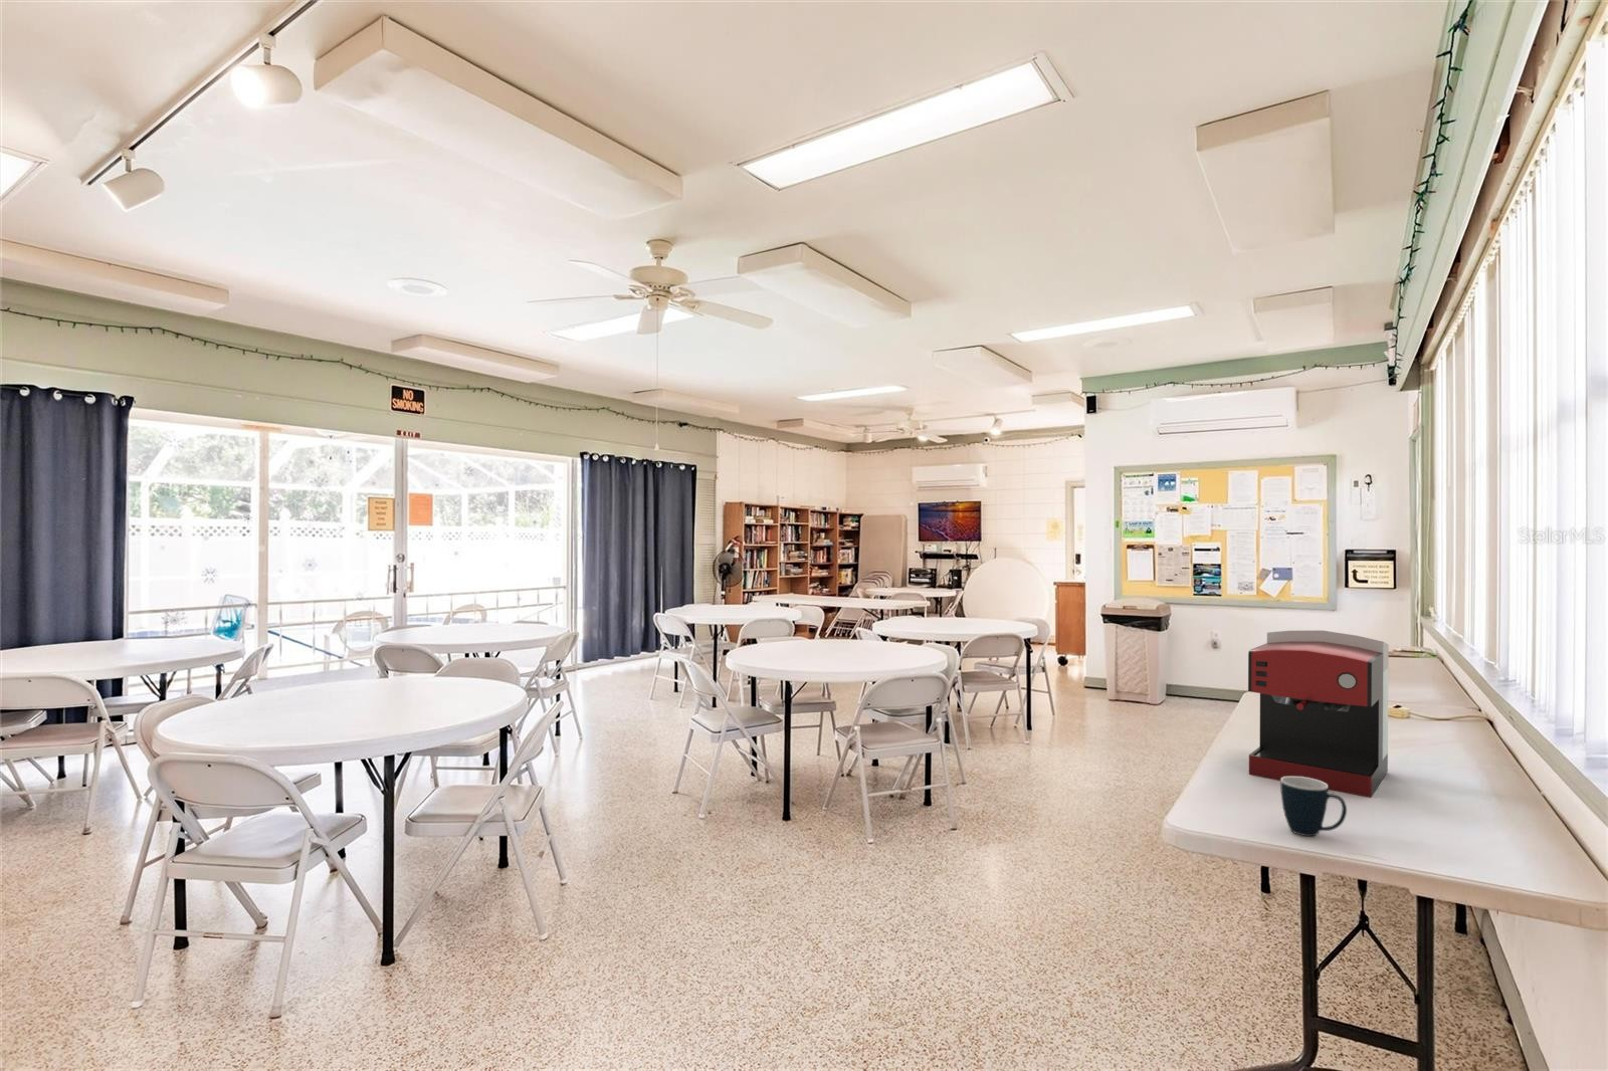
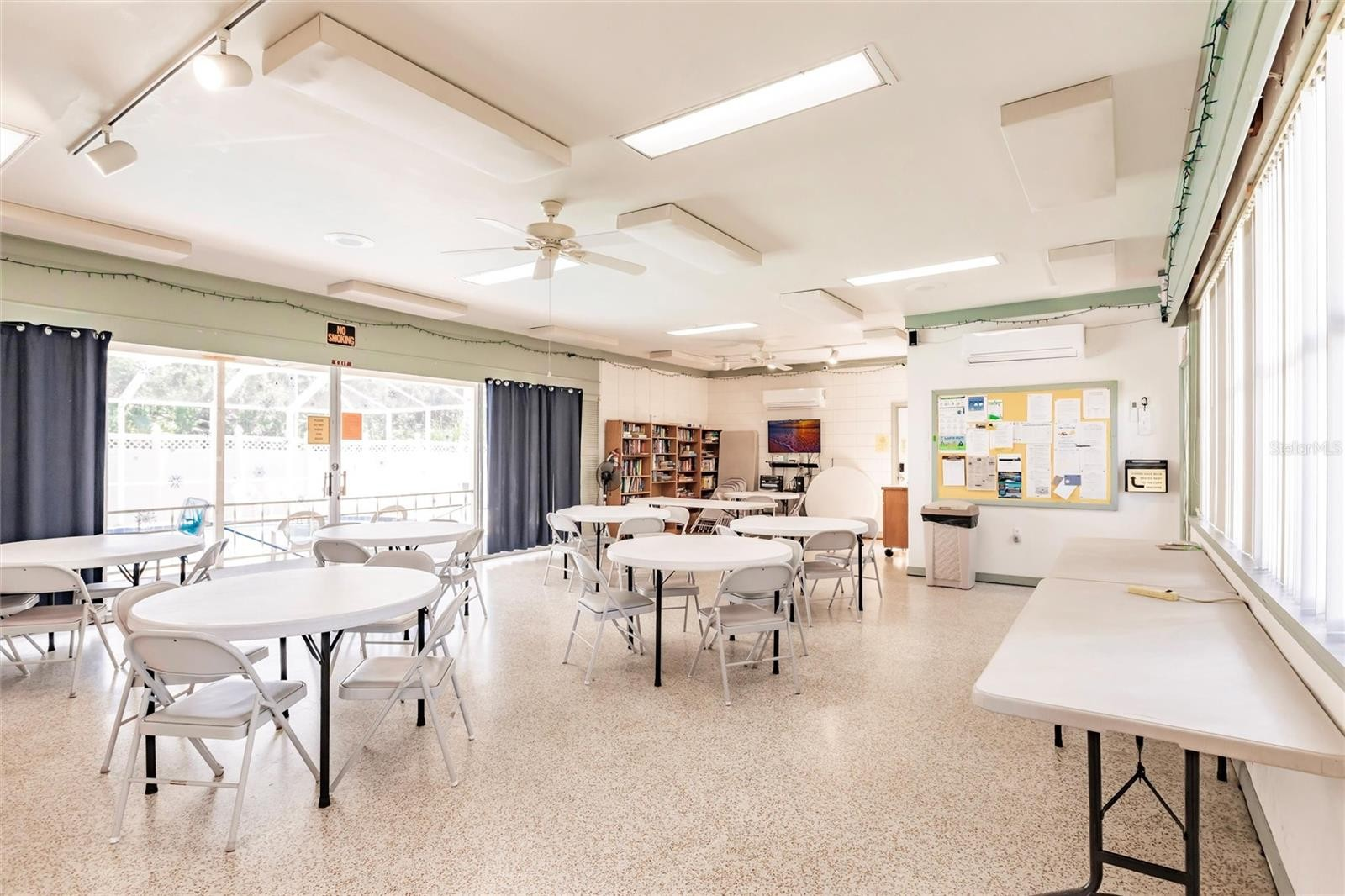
- mug [1279,777,1347,837]
- coffee maker [1247,629,1389,797]
